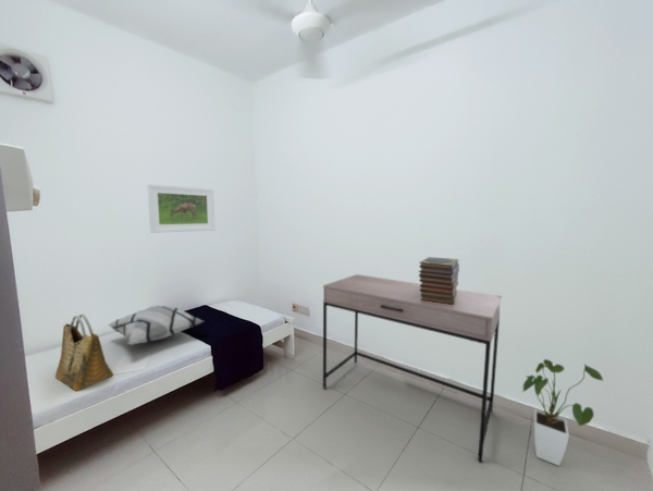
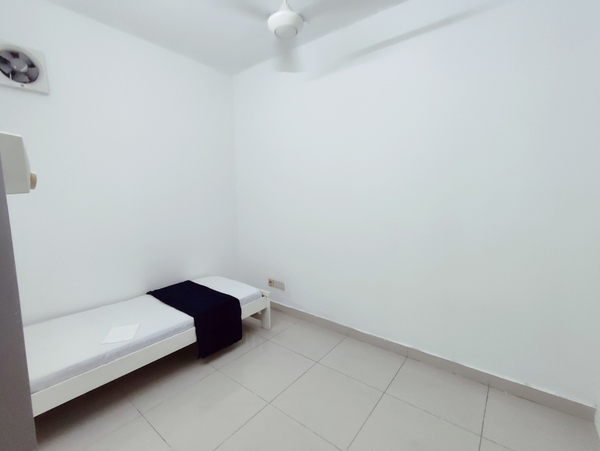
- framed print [146,183,215,234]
- house plant [521,358,605,467]
- grocery bag [54,312,114,392]
- decorative pillow [107,305,205,346]
- book stack [418,256,460,305]
- desk [322,273,502,463]
